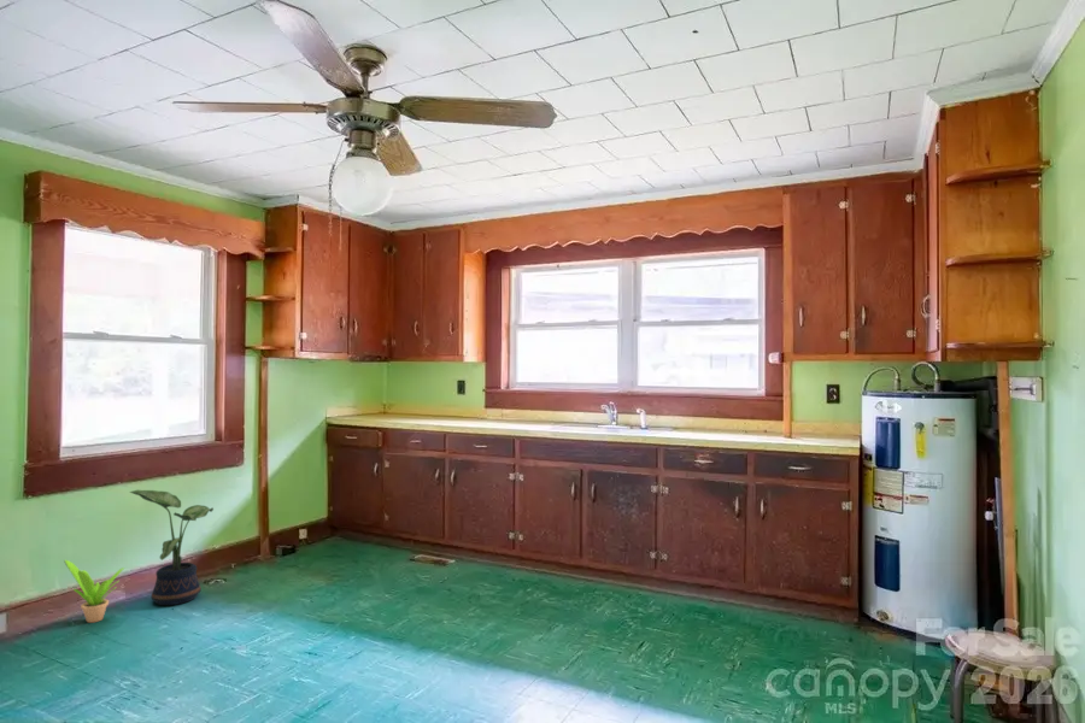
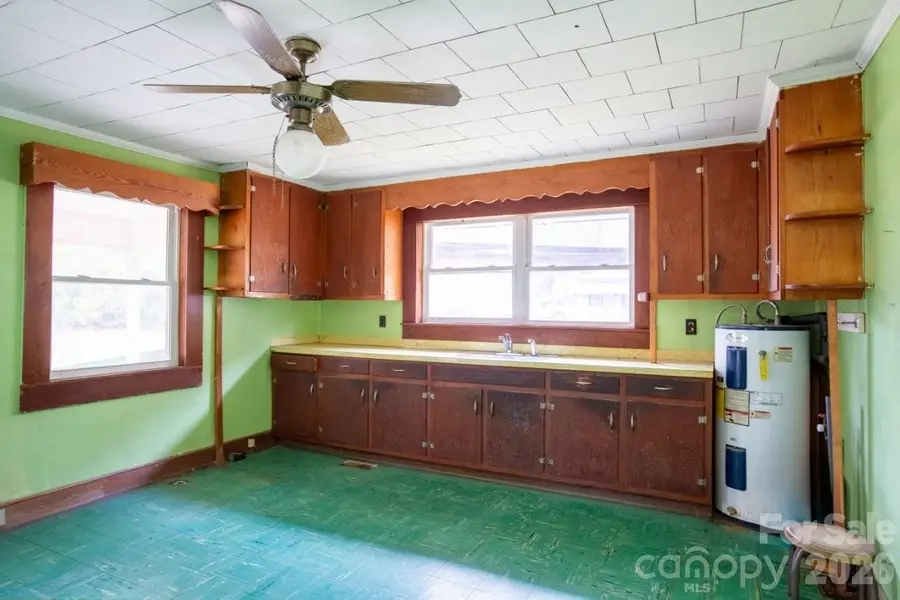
- potted plant [129,489,215,606]
- potted plant [63,559,125,624]
